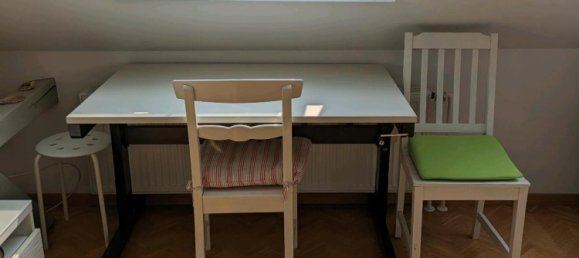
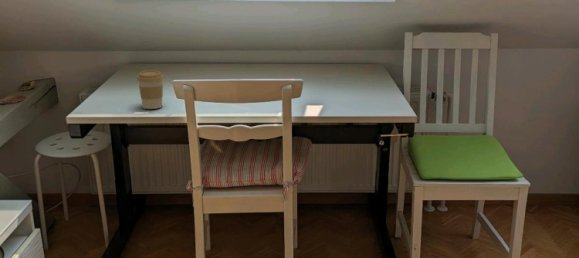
+ coffee cup [136,69,165,110]
